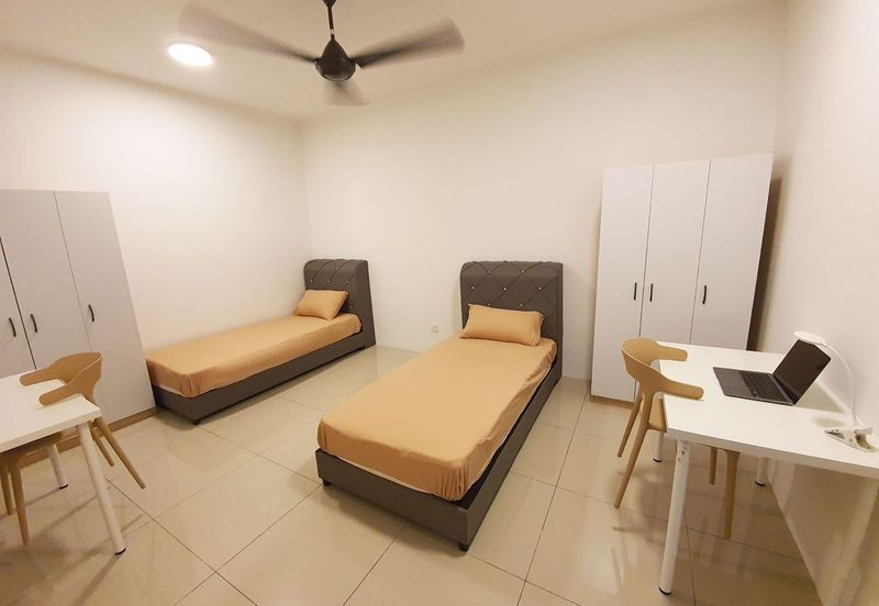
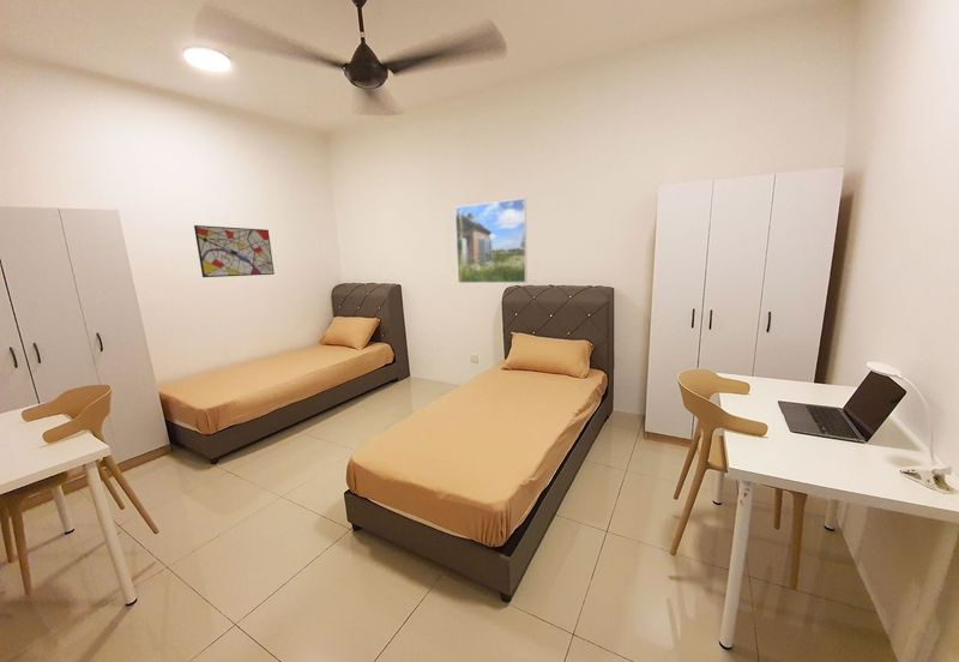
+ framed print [454,198,529,284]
+ wall art [193,224,276,278]
